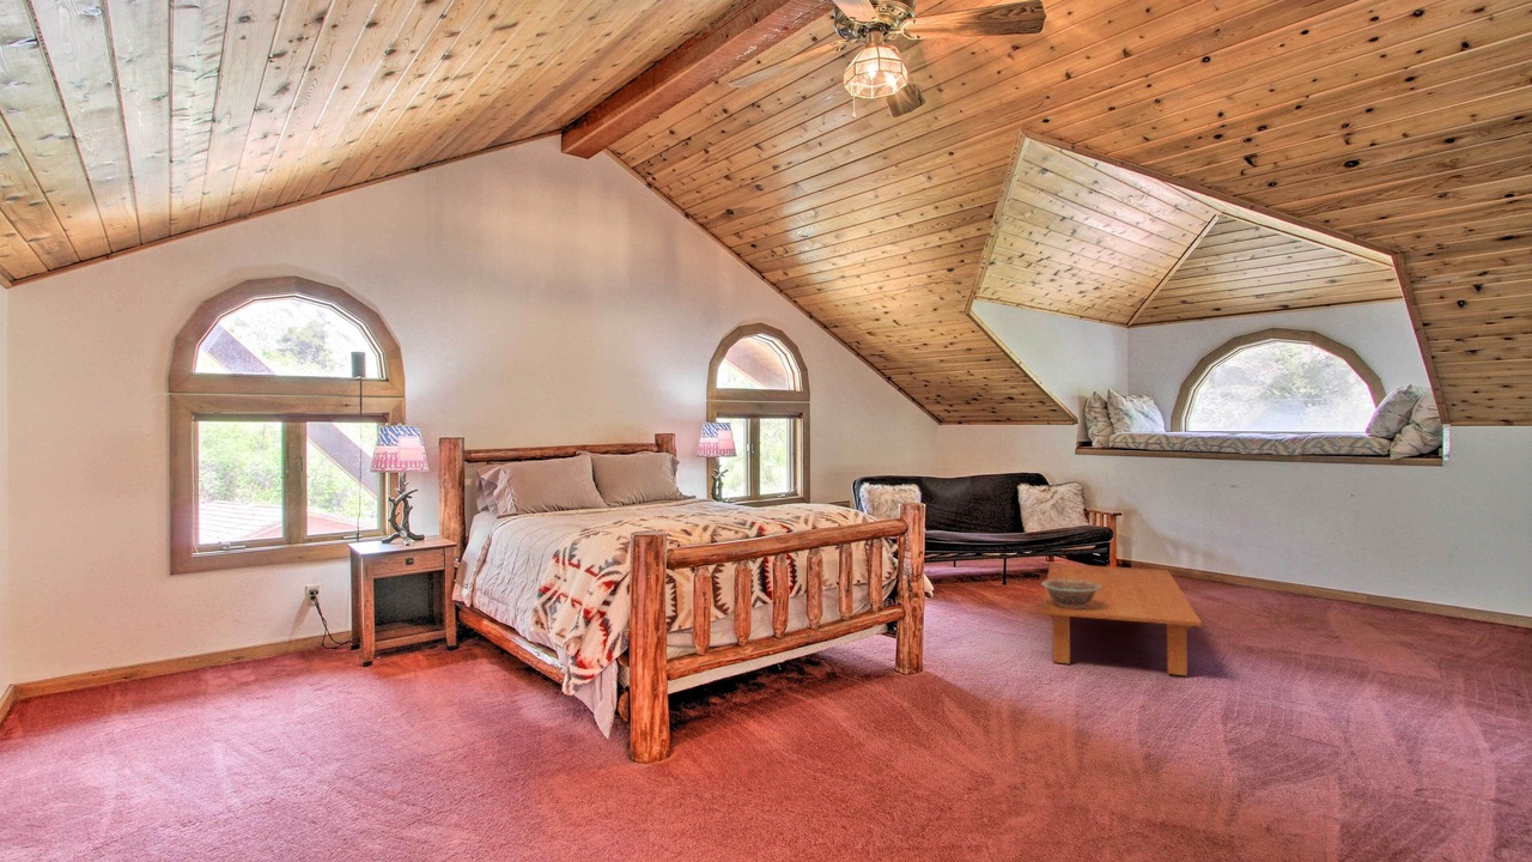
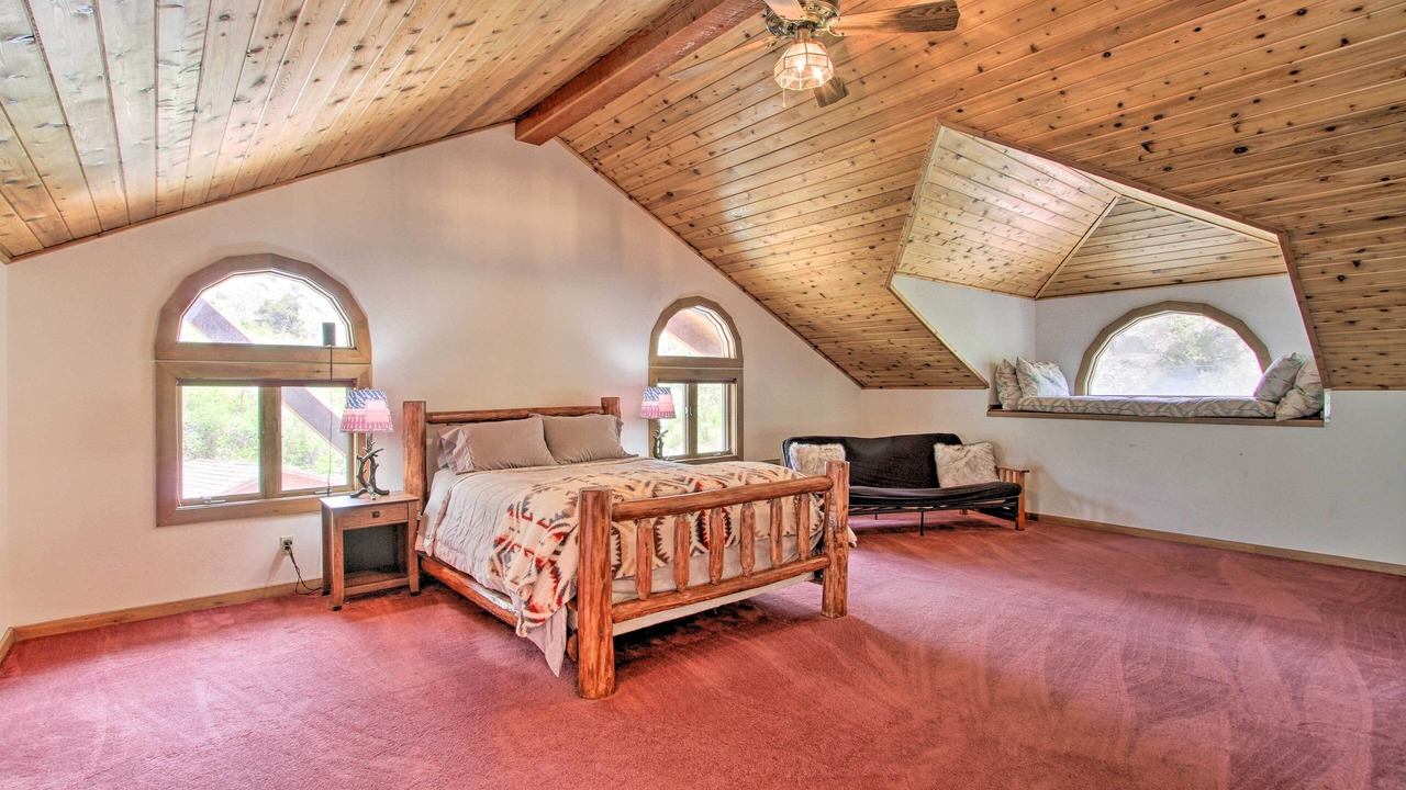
- coffee table [1040,563,1203,676]
- decorative bowl [1040,579,1101,608]
